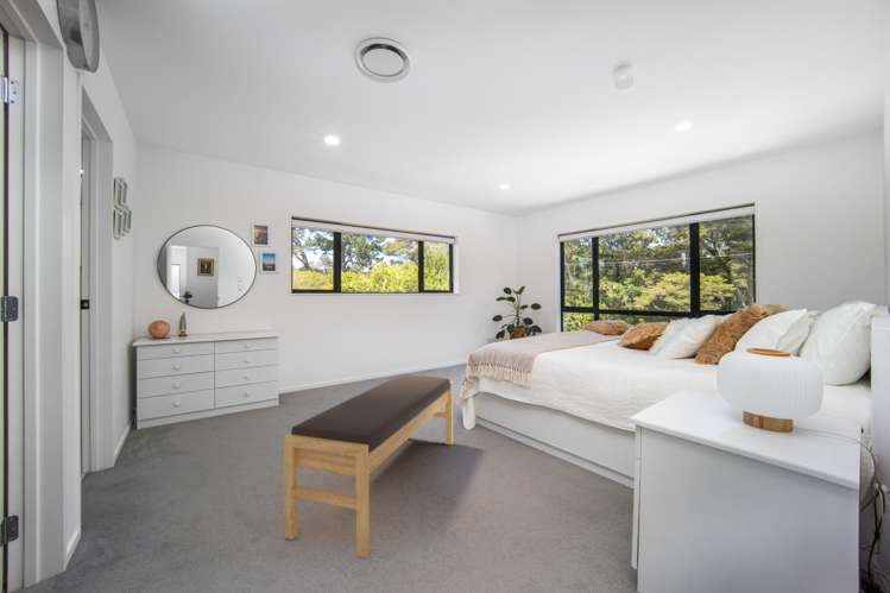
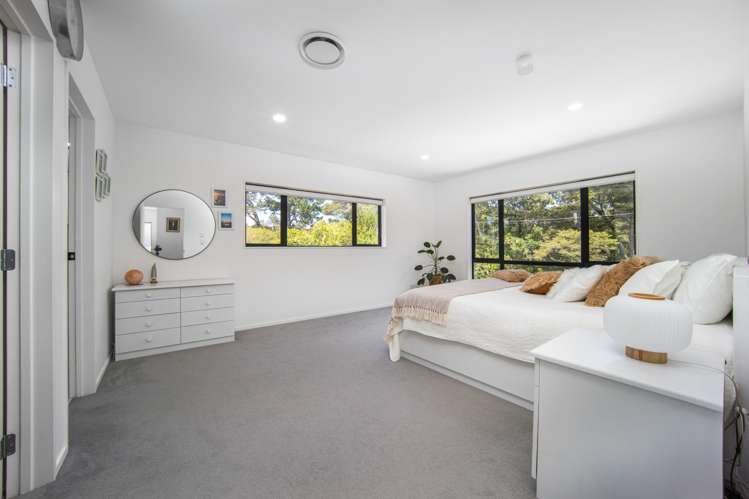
- bench [283,374,454,559]
